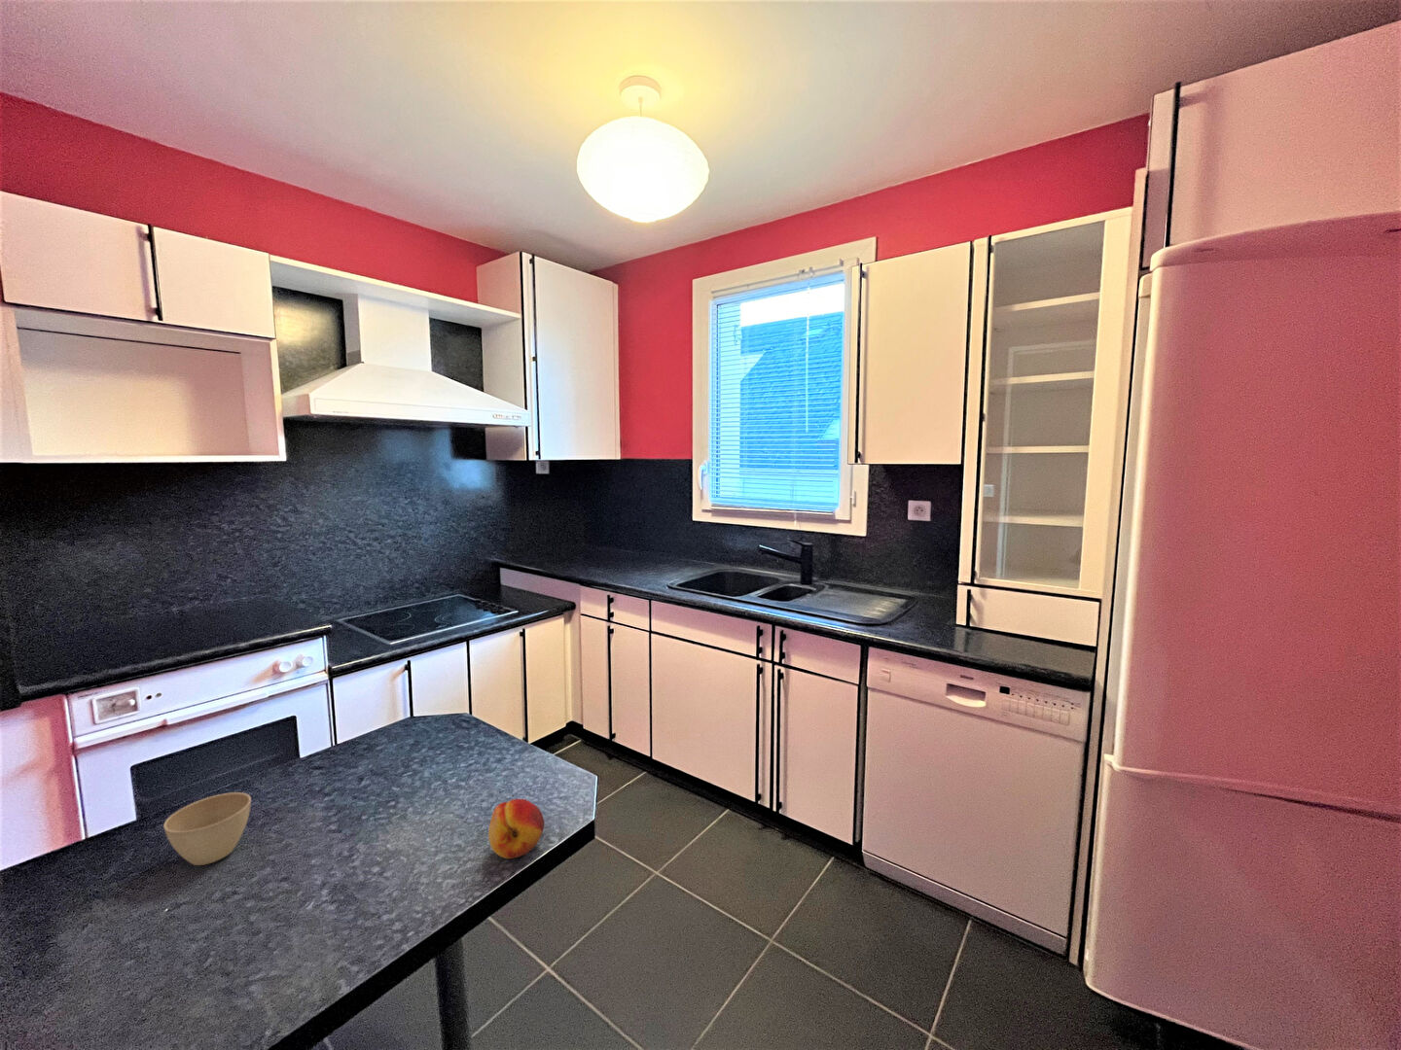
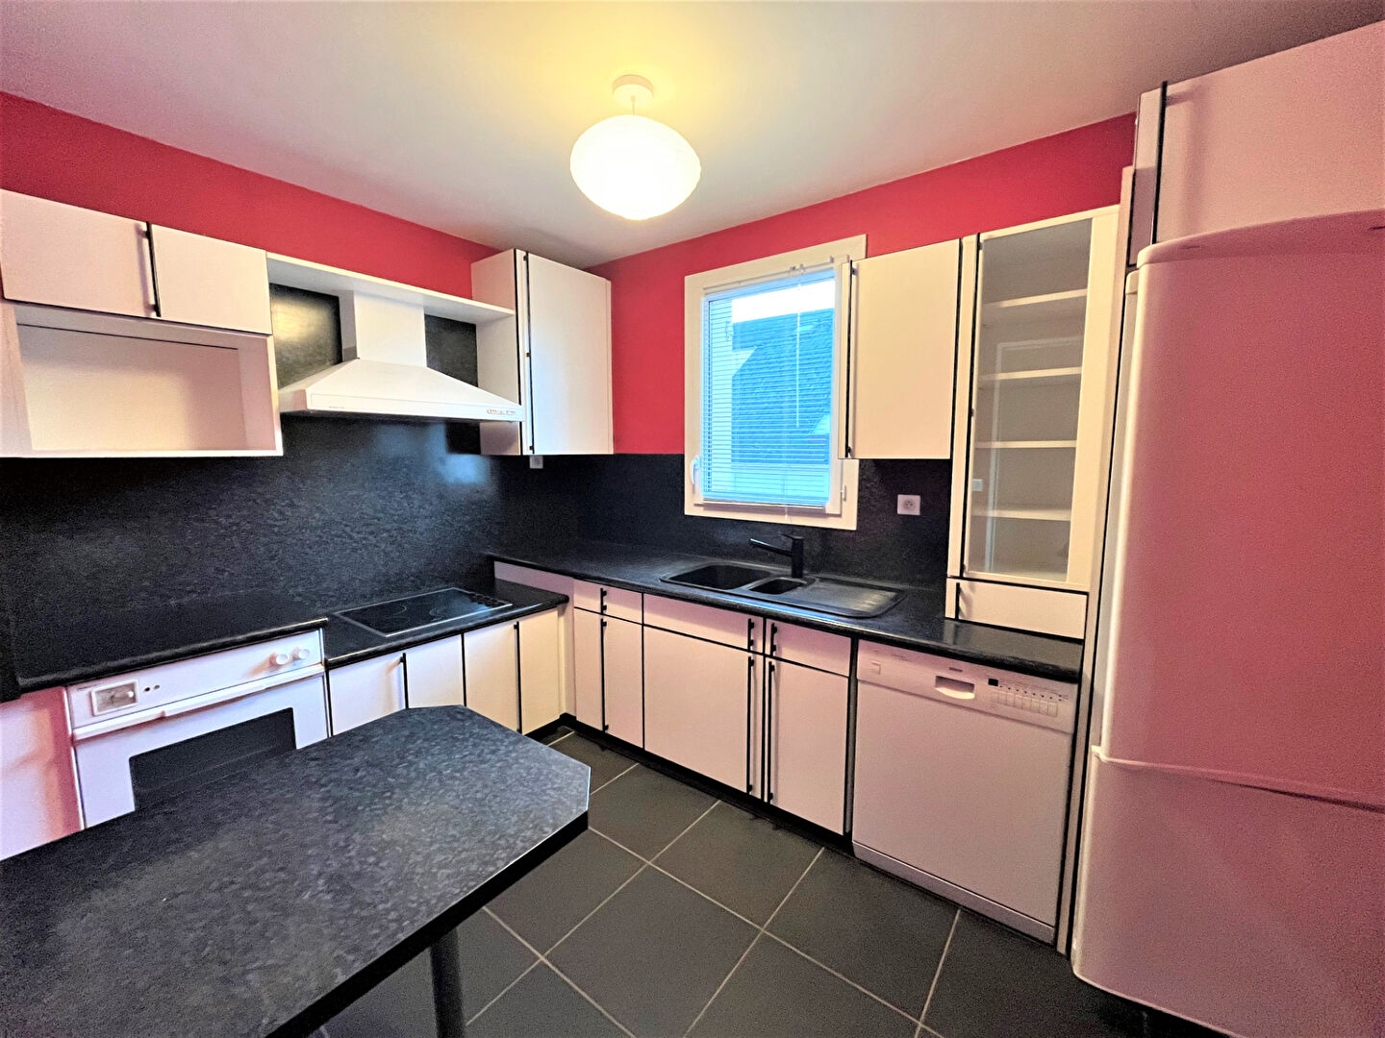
- fruit [488,799,546,859]
- flower pot [162,792,252,866]
